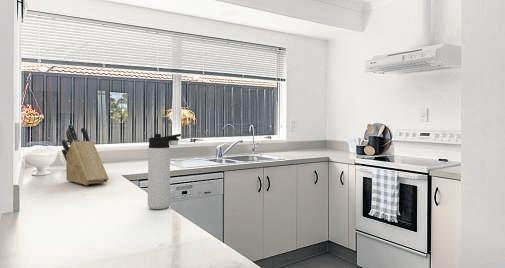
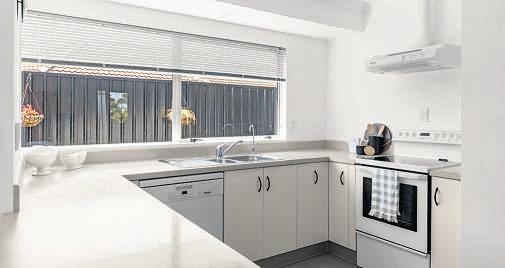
- thermos bottle [147,133,182,210]
- knife block [61,124,110,186]
